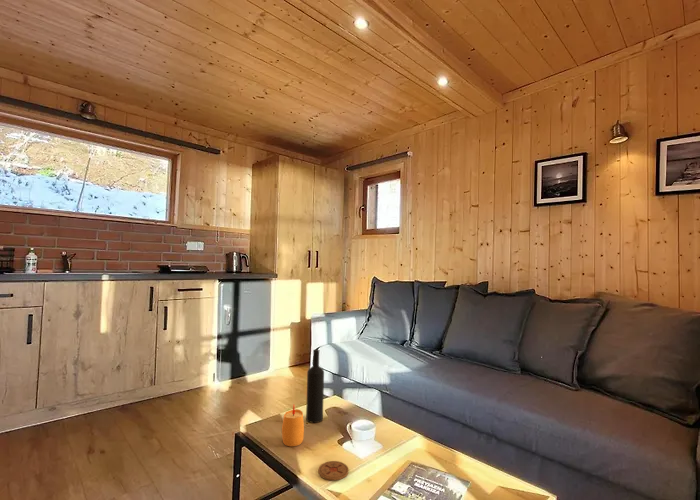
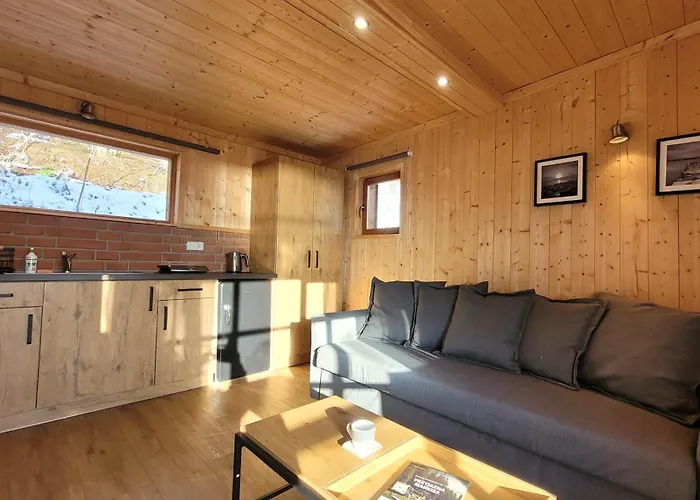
- wine bottle [305,348,325,424]
- coaster [317,460,350,481]
- candle [281,405,305,447]
